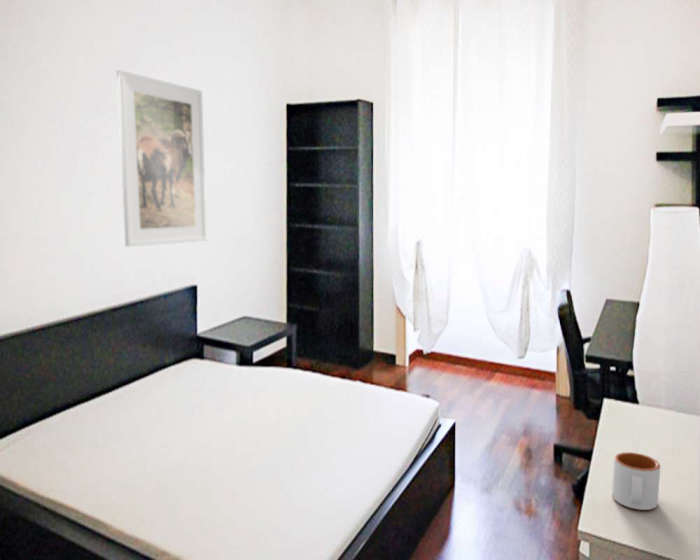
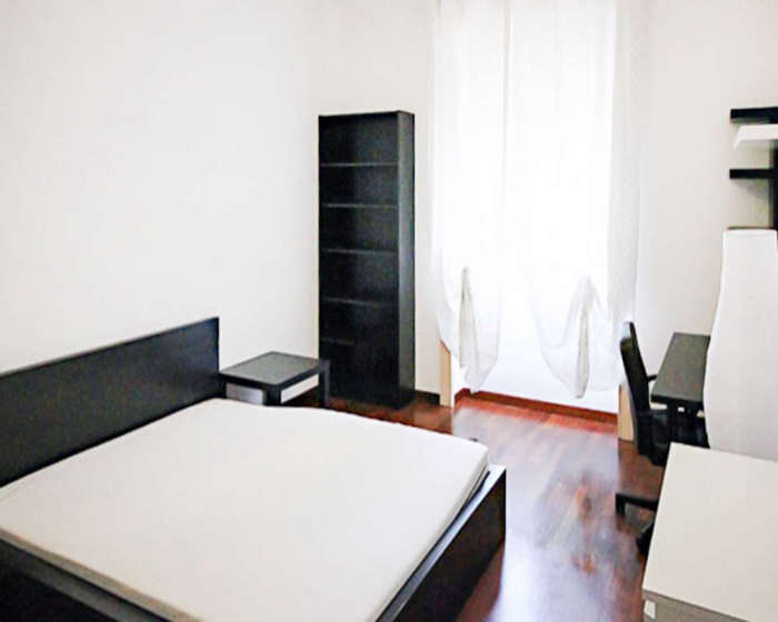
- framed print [116,69,208,248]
- mug [611,451,661,511]
